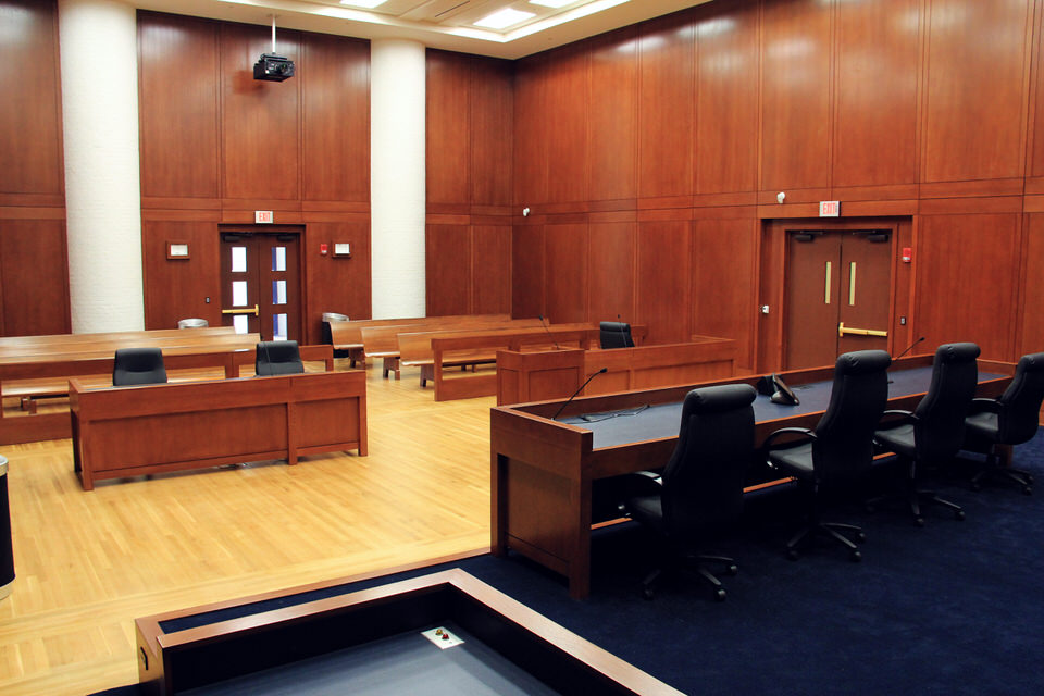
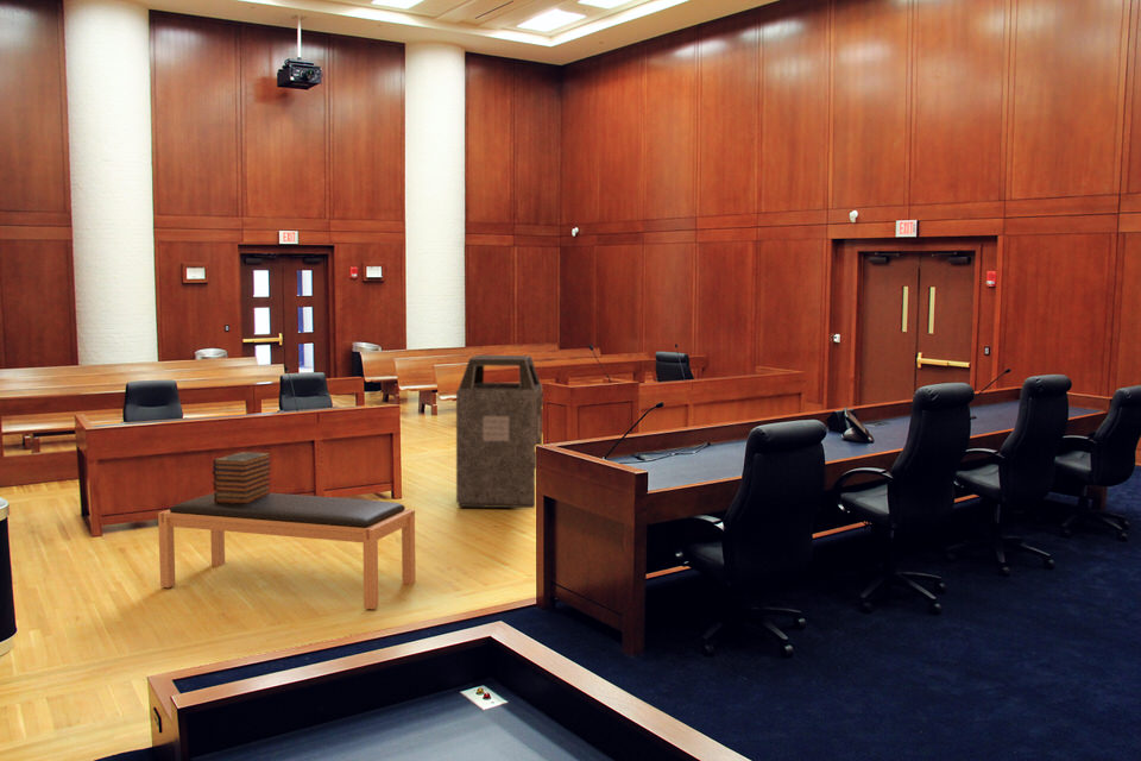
+ trash can [455,354,543,509]
+ bench [157,492,416,610]
+ book stack [212,451,272,503]
